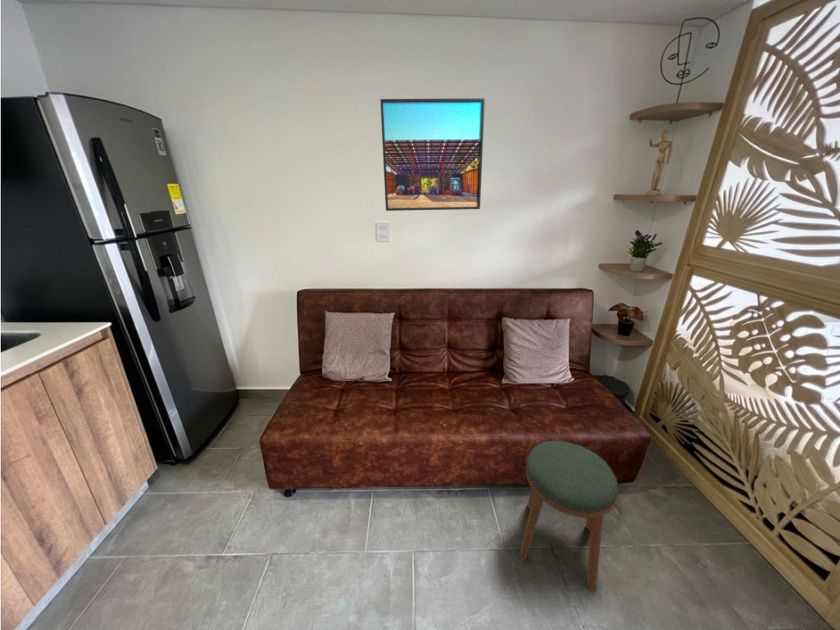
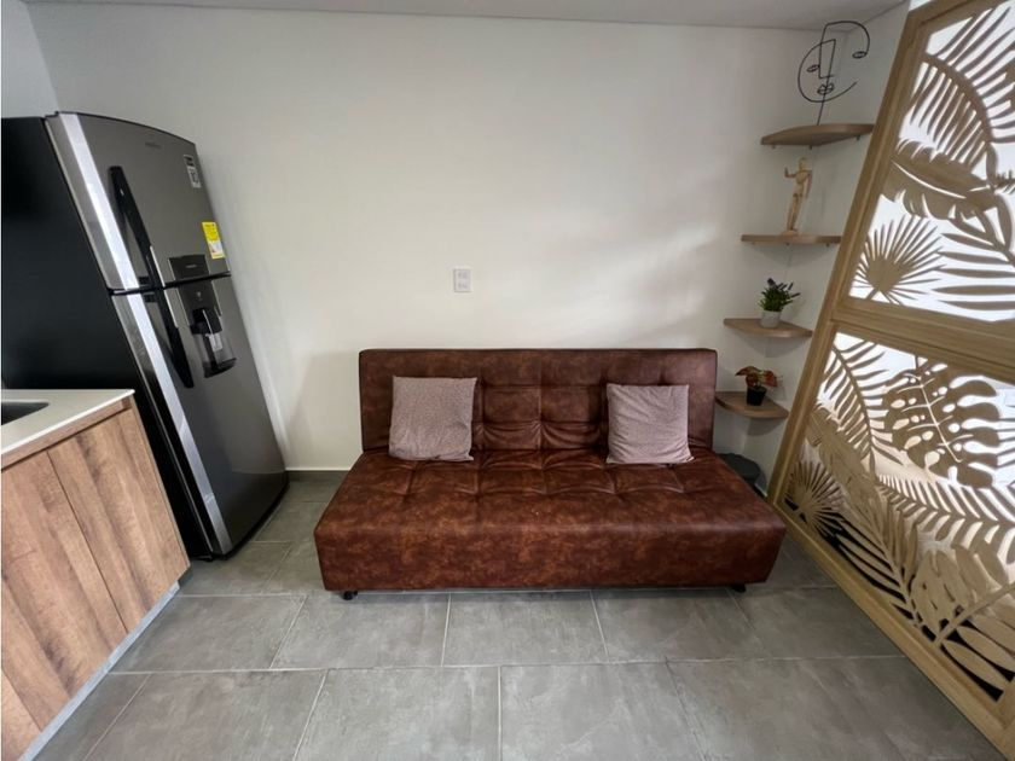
- stool [518,440,619,592]
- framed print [379,97,486,212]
